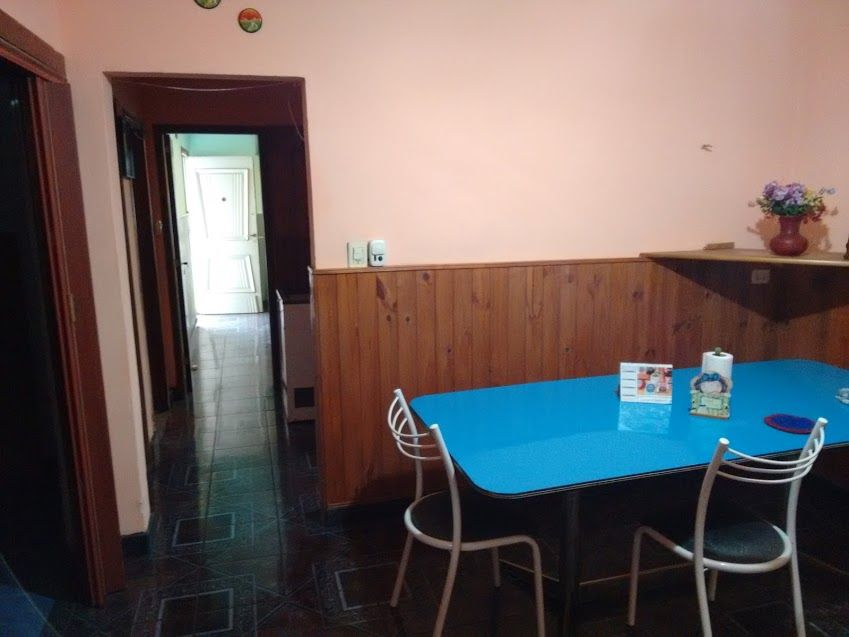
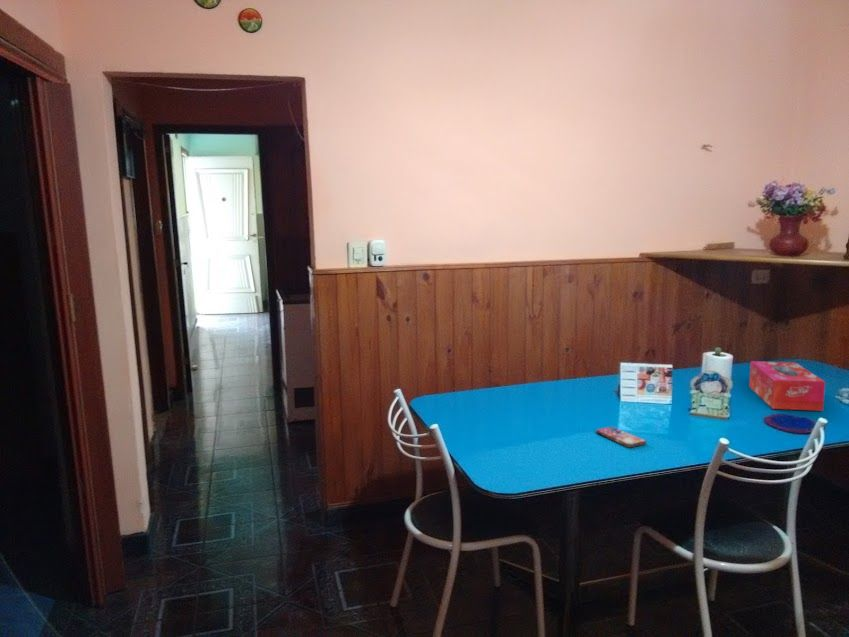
+ smartphone [595,426,647,448]
+ tissue box [748,360,826,412]
